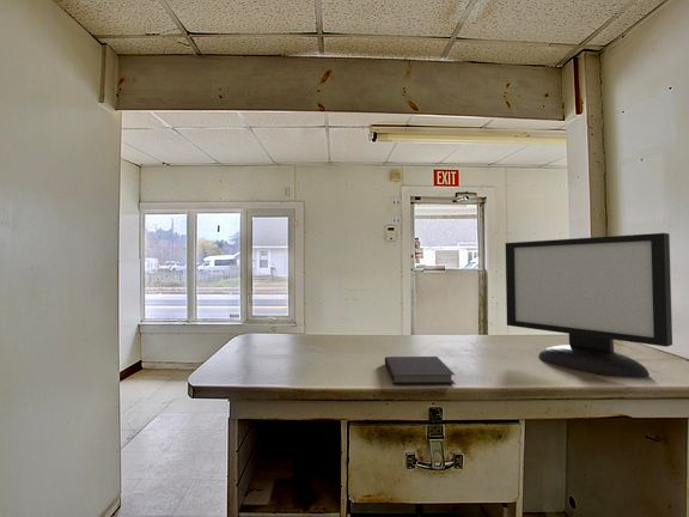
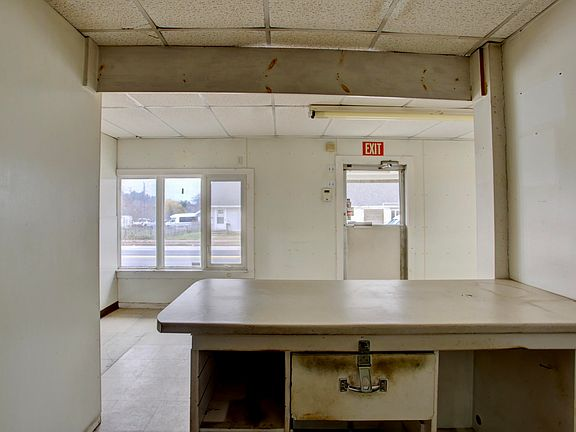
- notebook [384,355,457,385]
- monitor [505,232,673,378]
